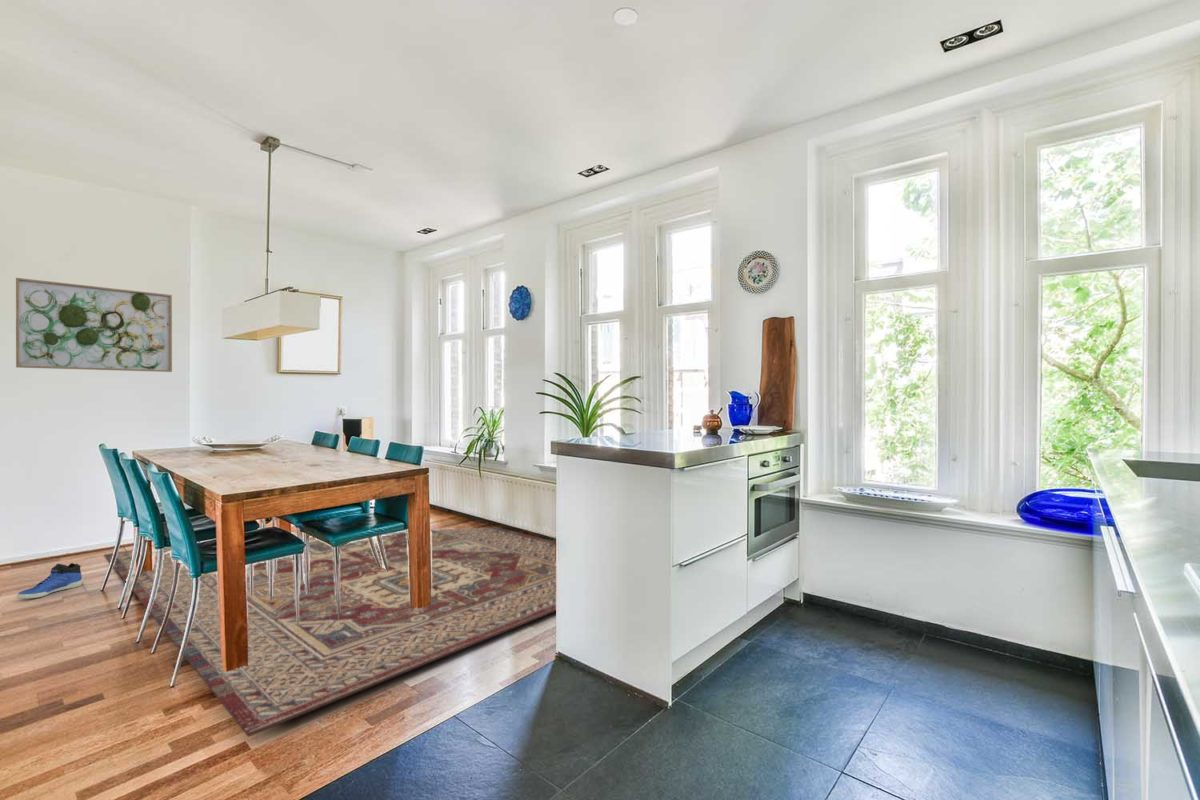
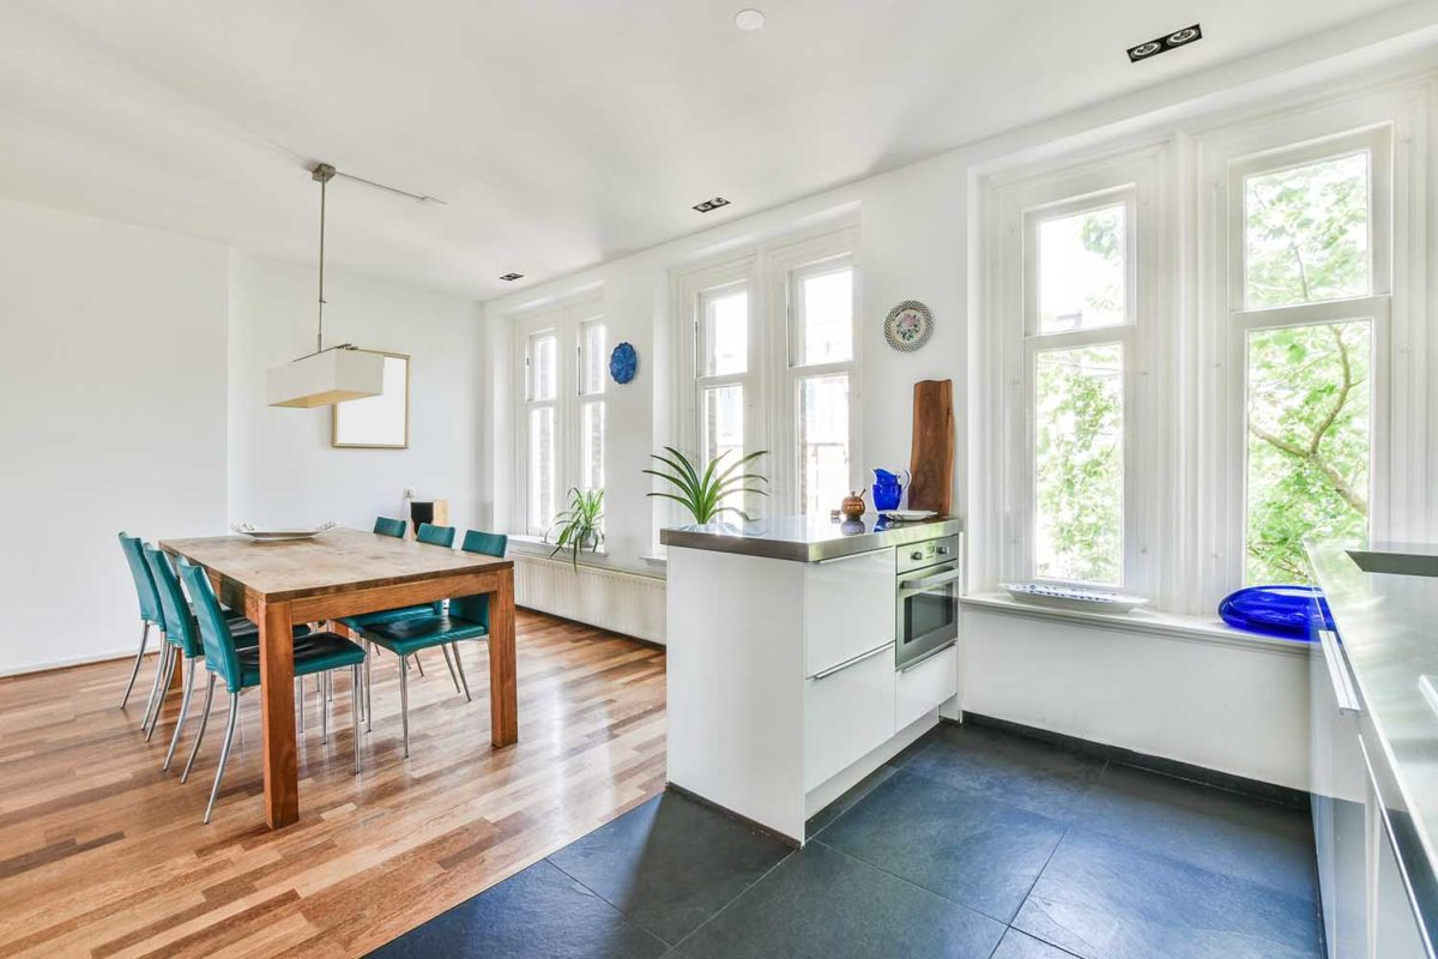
- wall art [15,277,173,373]
- rug [103,526,557,738]
- sneaker [16,562,83,600]
